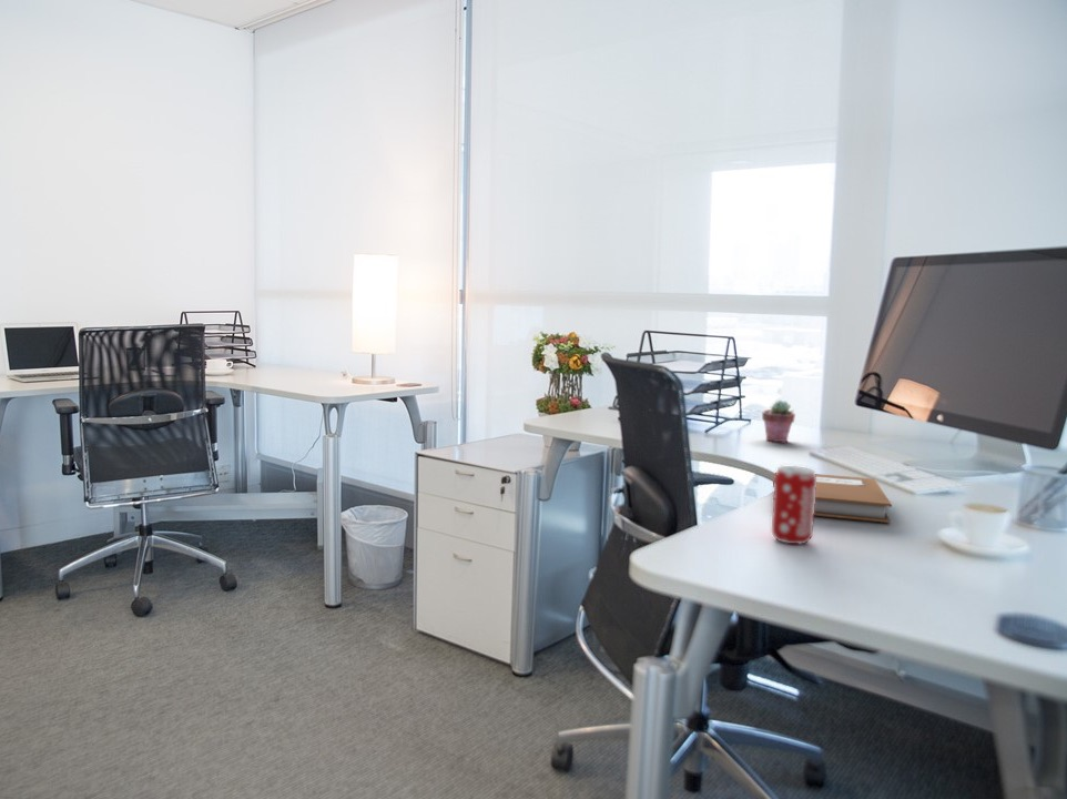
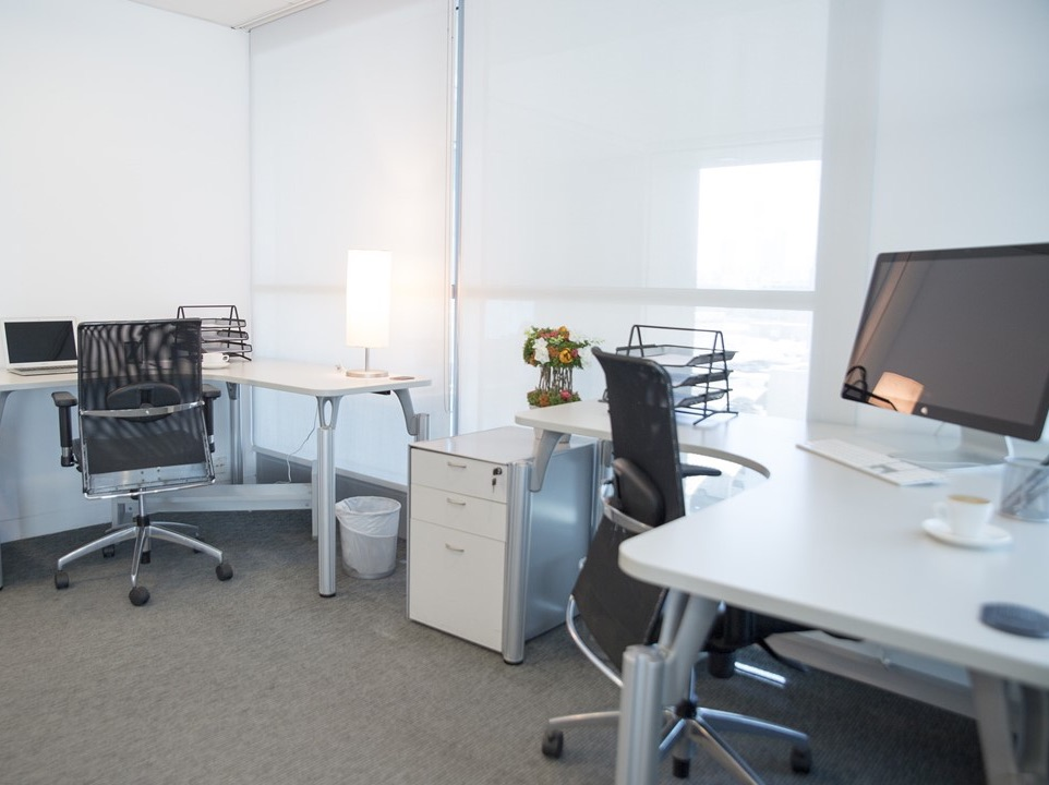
- notebook [772,472,893,524]
- beverage can [771,465,816,545]
- potted succulent [761,400,796,444]
